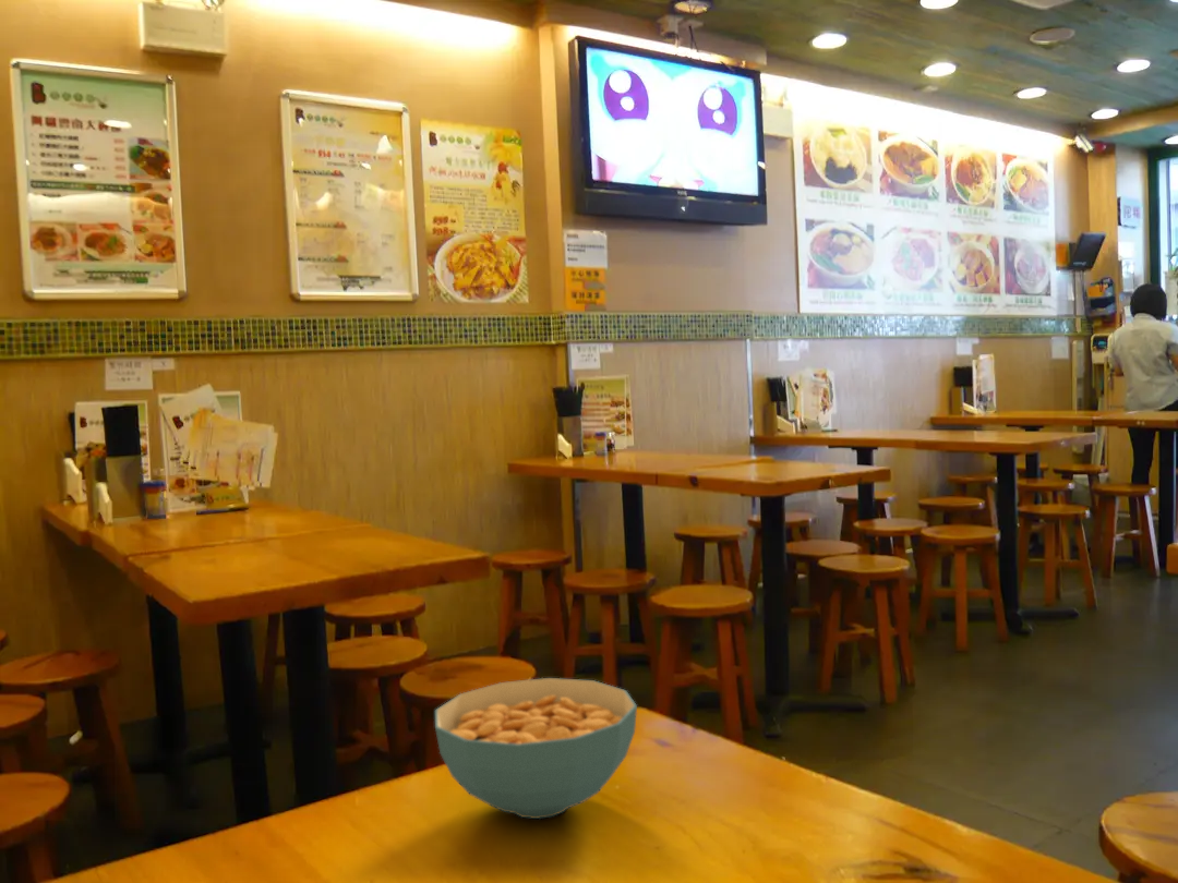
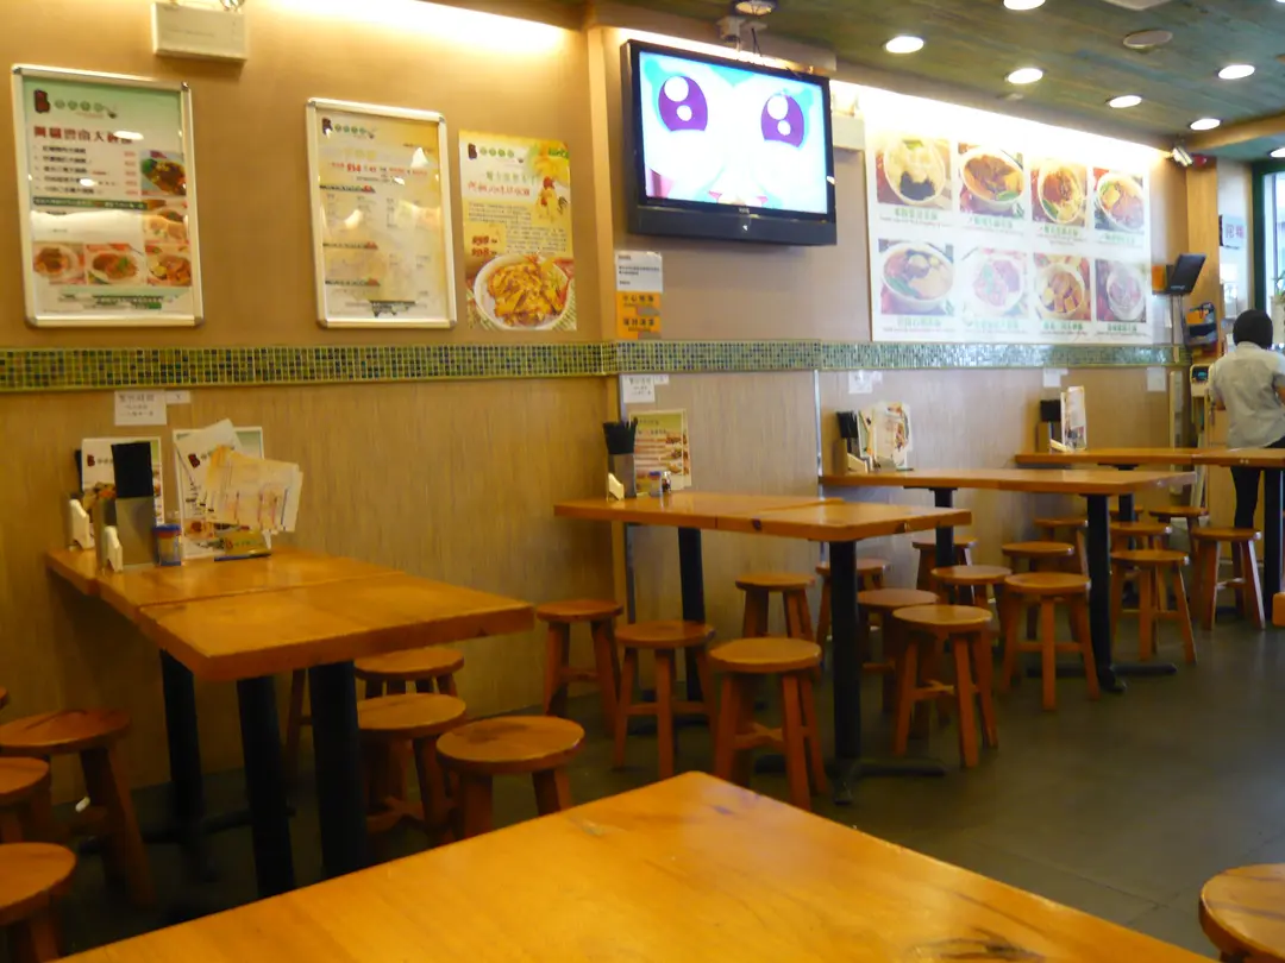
- cereal bowl [434,677,638,820]
